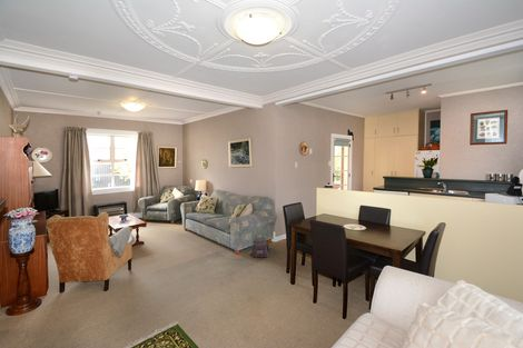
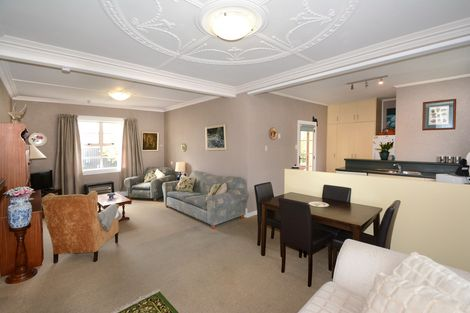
- air purifier [249,237,269,258]
